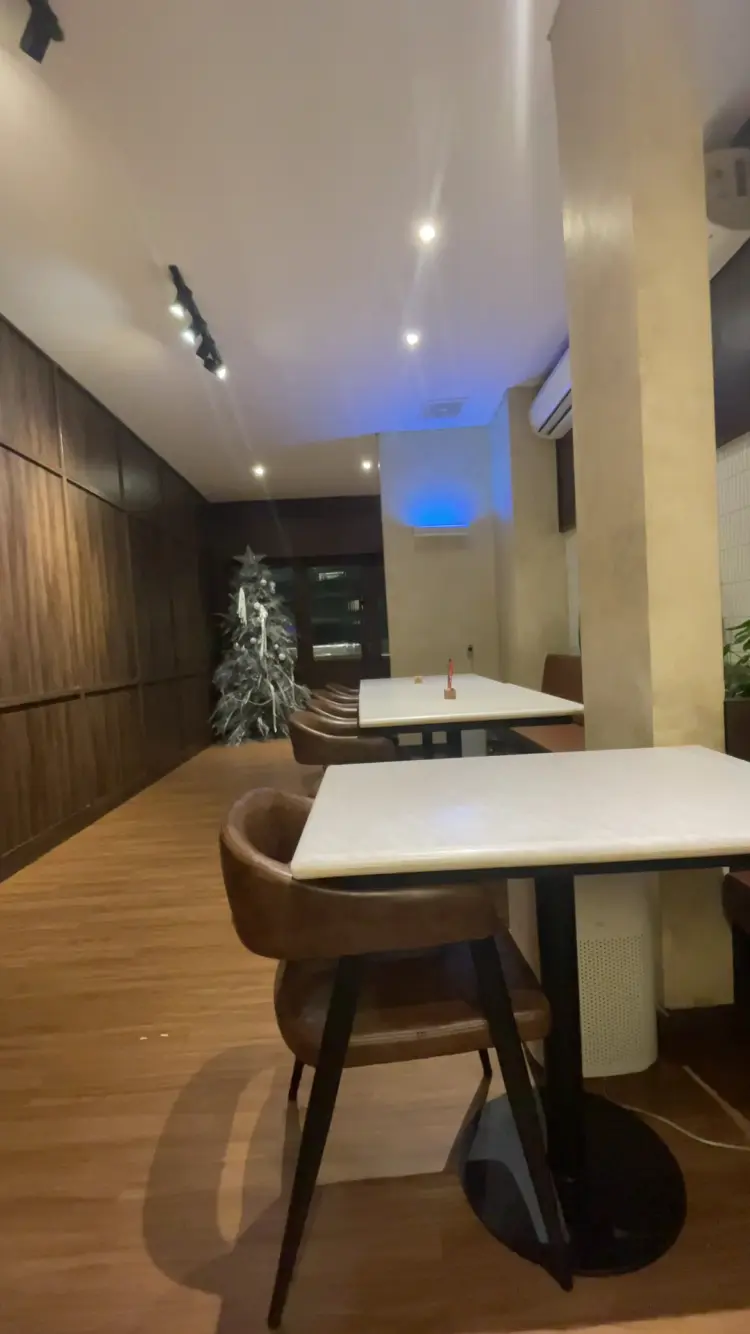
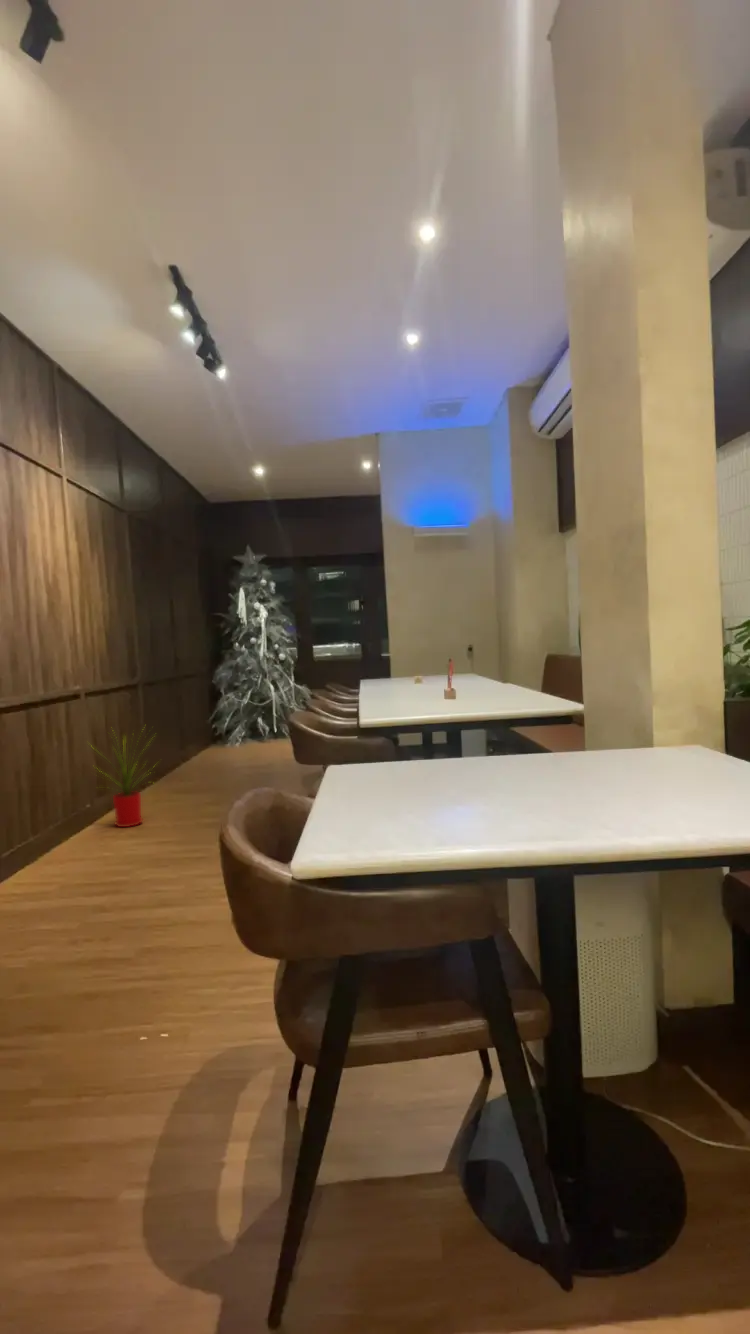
+ house plant [85,725,162,828]
